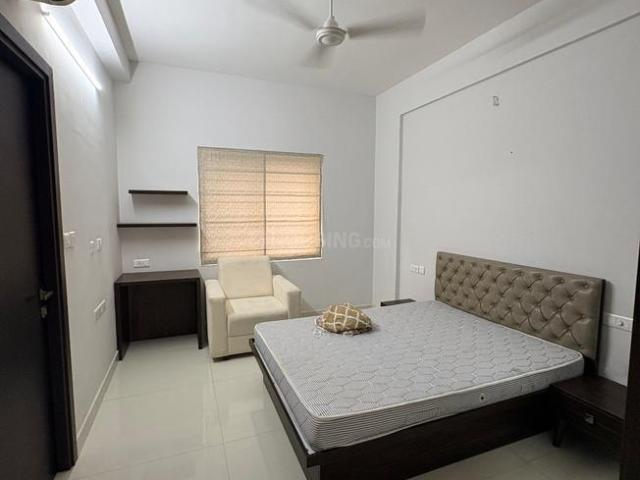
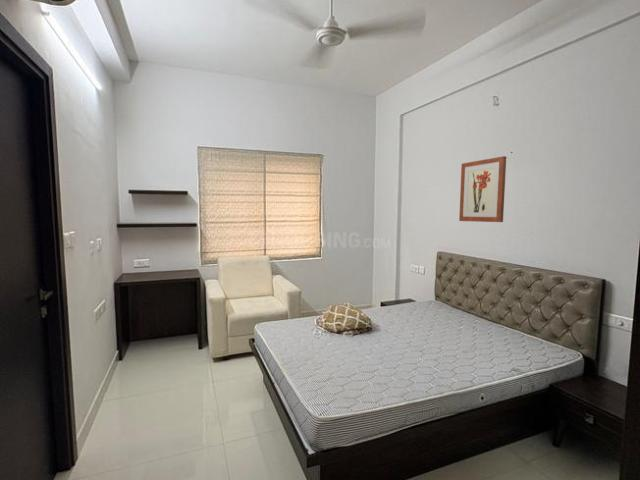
+ wall art [458,155,507,223]
